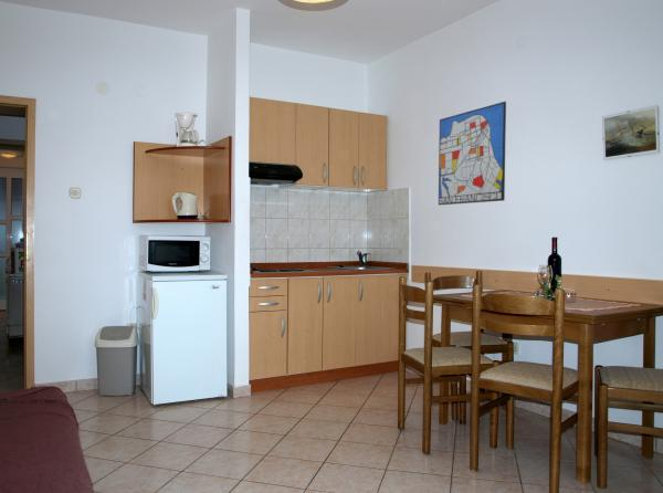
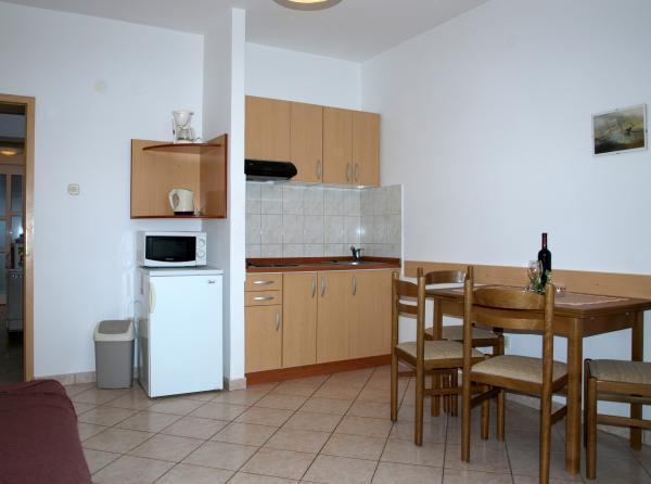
- wall art [438,101,507,206]
